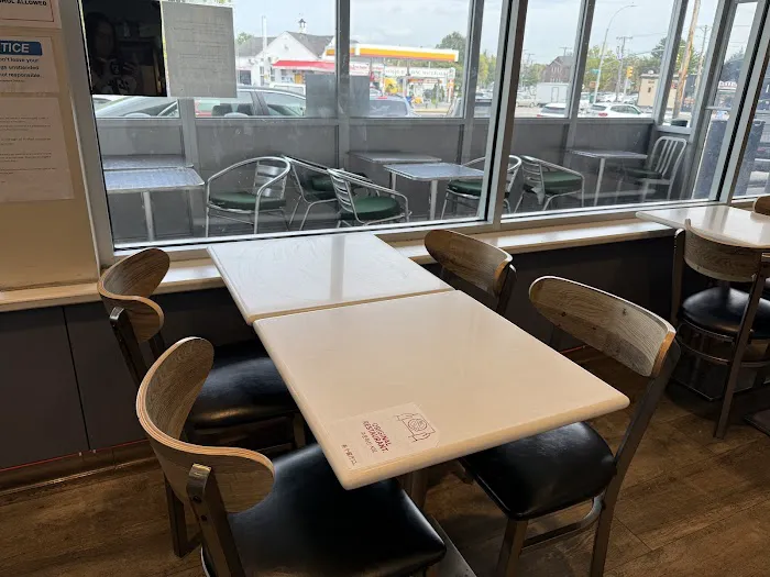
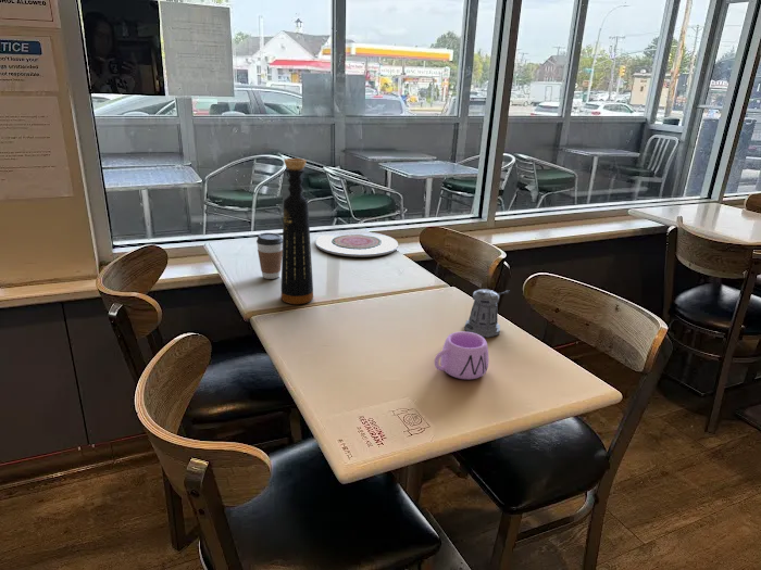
+ pepper shaker [463,288,512,338]
+ mug [434,331,490,380]
+ coffee cup [255,231,283,280]
+ plate [315,230,399,258]
+ bottle [280,157,314,305]
